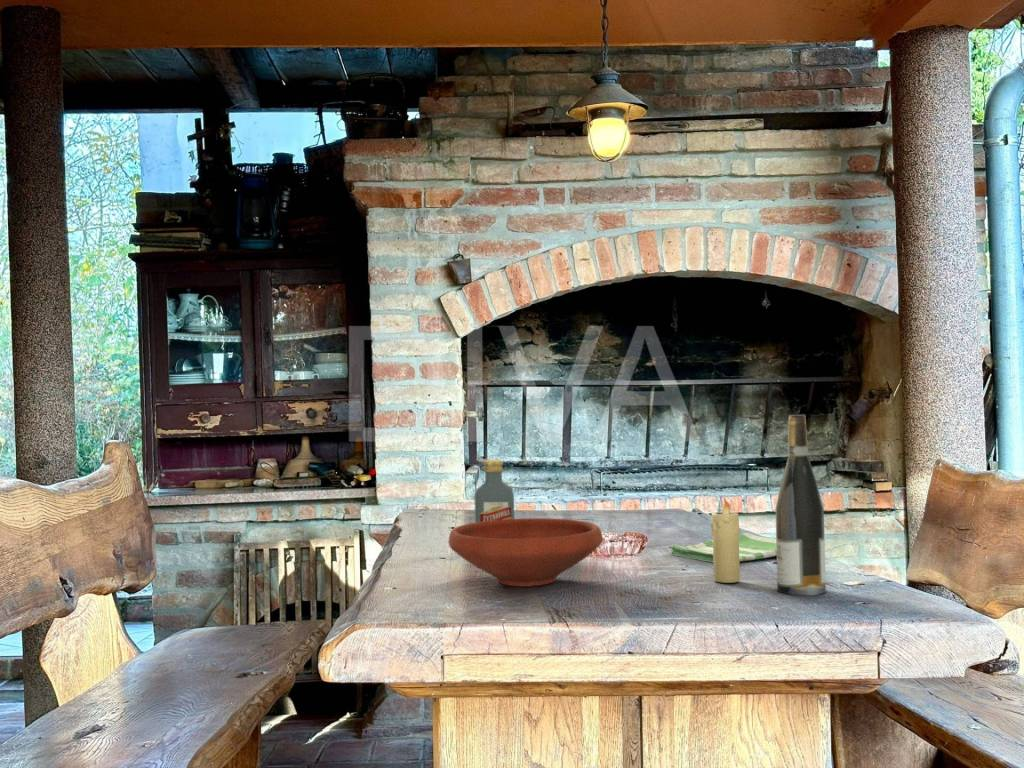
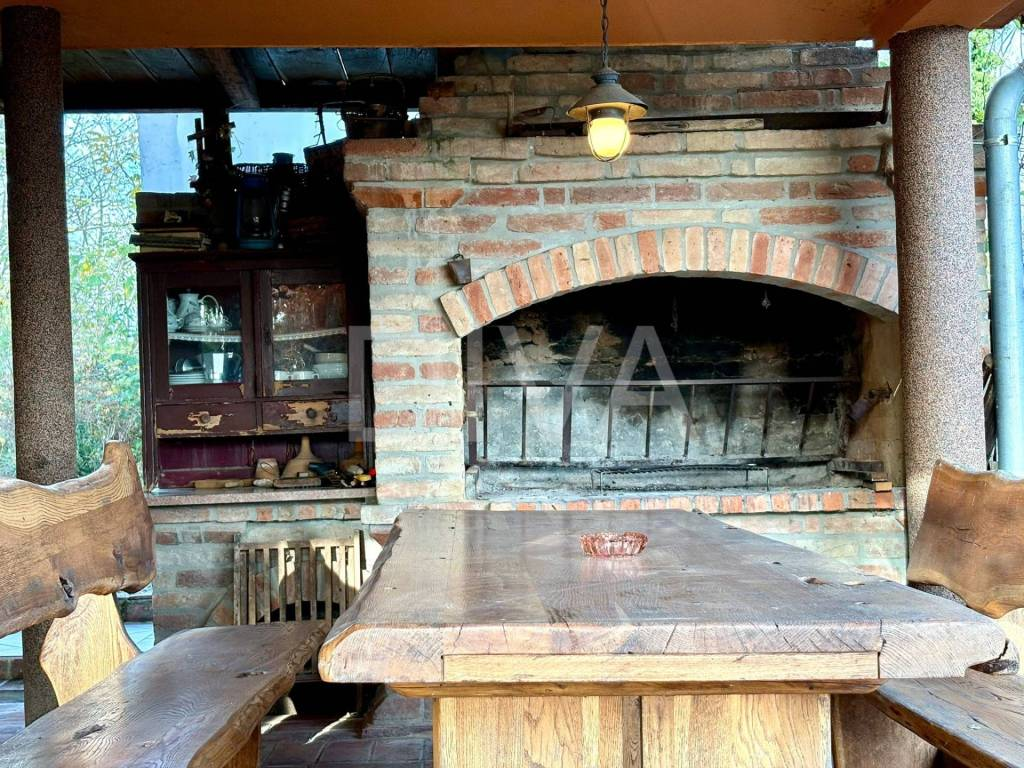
- vodka [473,459,515,523]
- wine bottle [775,414,827,596]
- candle [710,497,741,584]
- dish towel [668,532,777,564]
- bowl [448,517,603,588]
